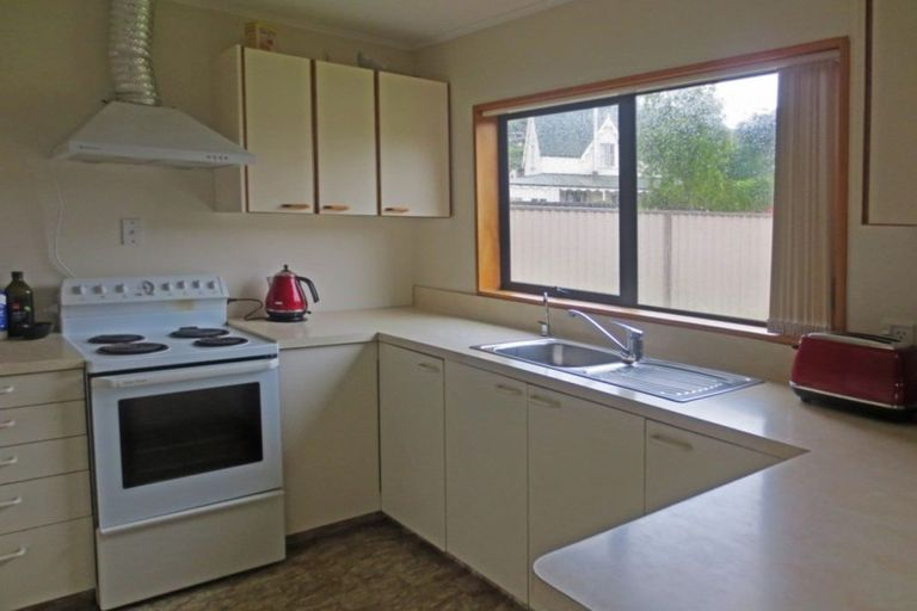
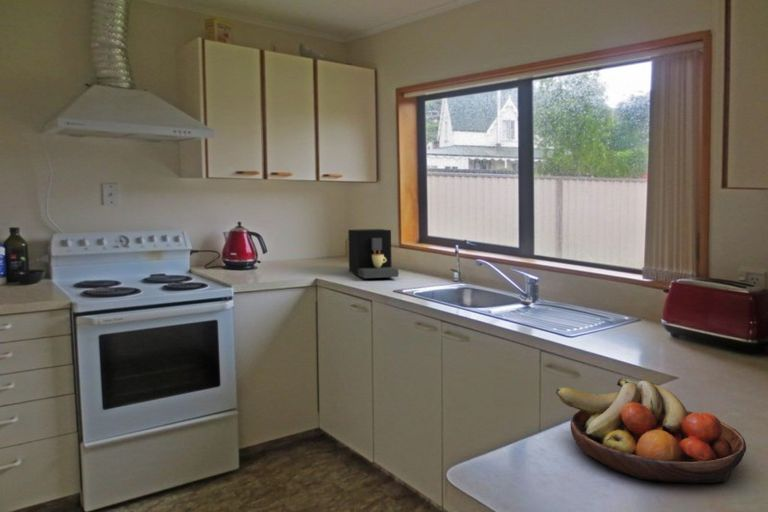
+ coffee maker [347,228,399,279]
+ fruit bowl [555,377,747,484]
